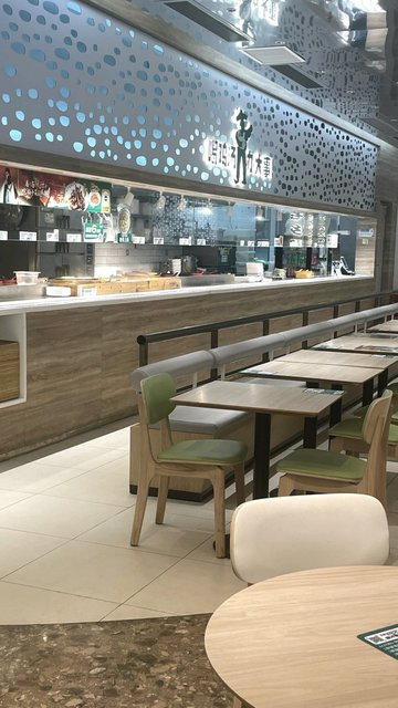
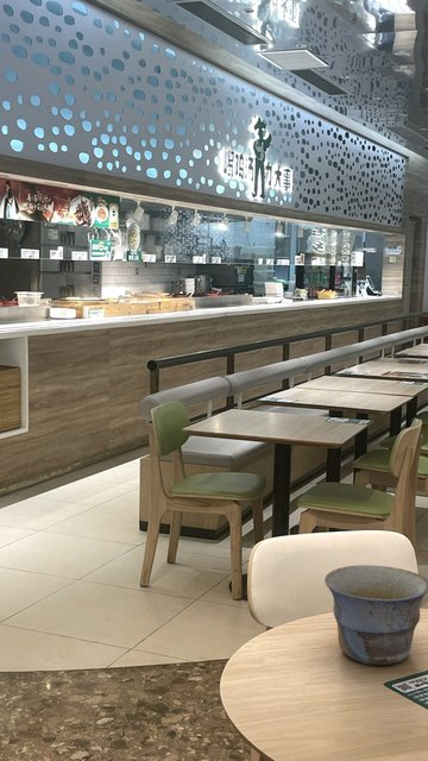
+ bowl [323,564,428,666]
